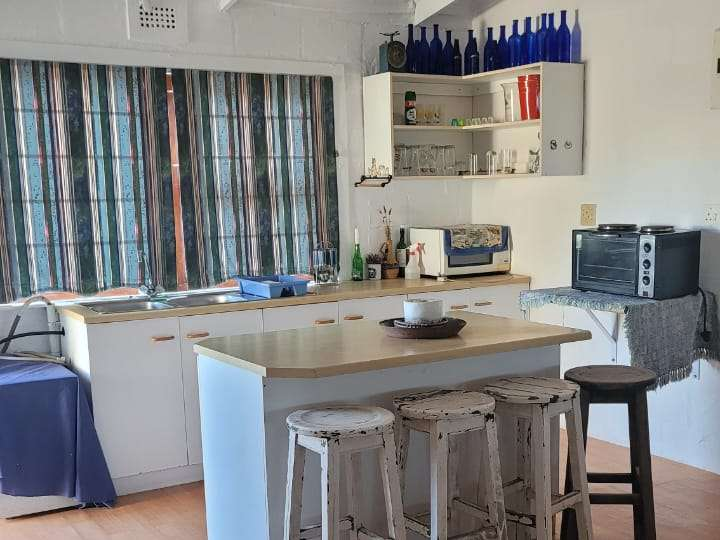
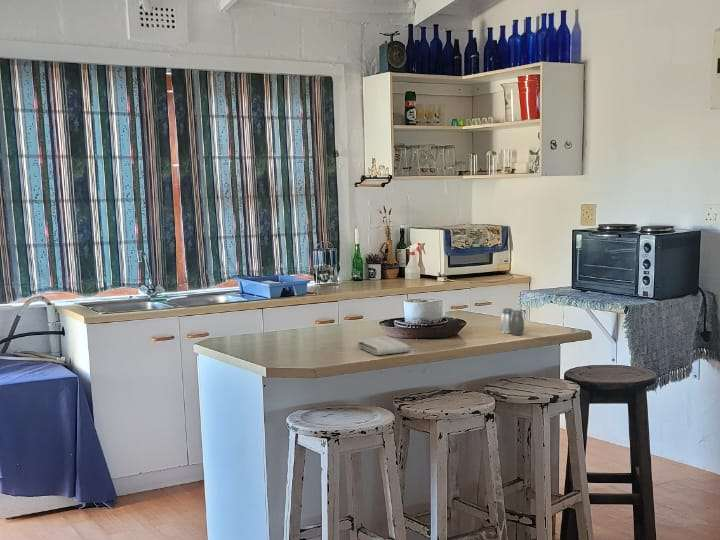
+ washcloth [356,335,411,356]
+ salt and pepper shaker [500,307,525,336]
